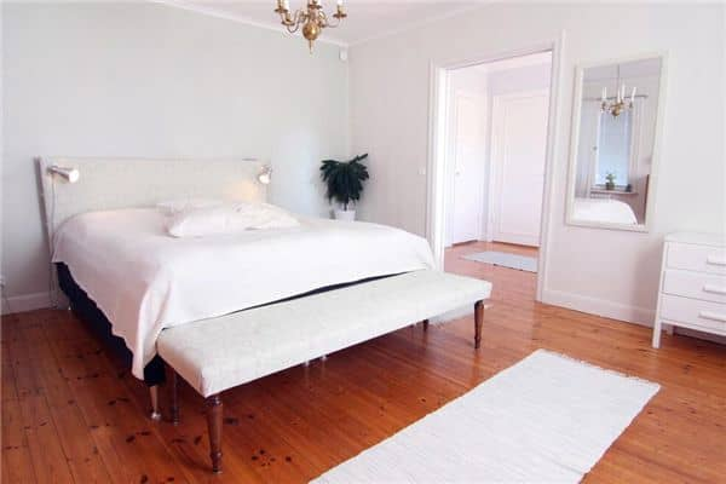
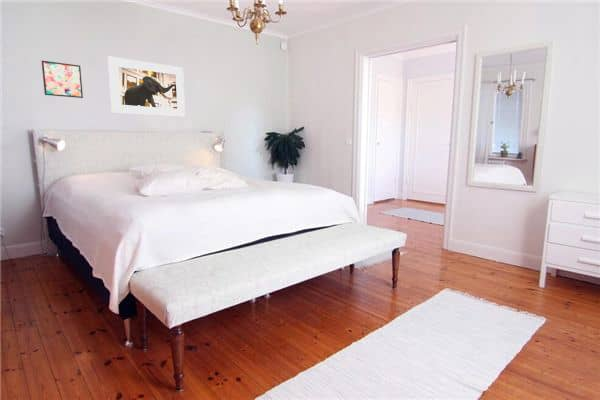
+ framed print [107,55,186,118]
+ wall art [41,60,84,99]
